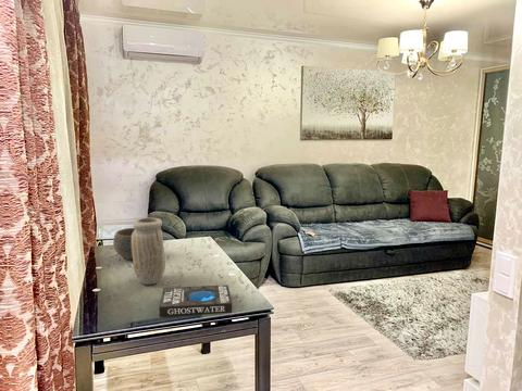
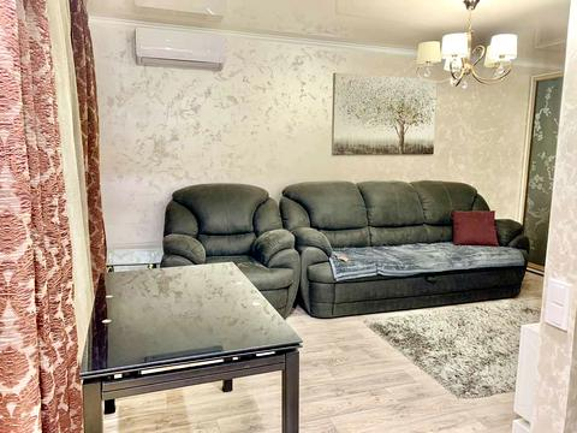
- book [159,285,233,318]
- vase [132,216,166,286]
- bowl [112,227,135,261]
